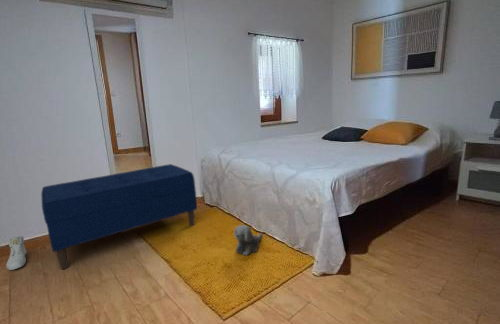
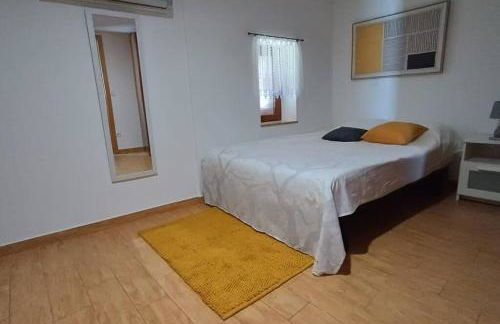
- plush toy [233,224,264,257]
- sneaker [5,235,27,271]
- bench [40,163,198,270]
